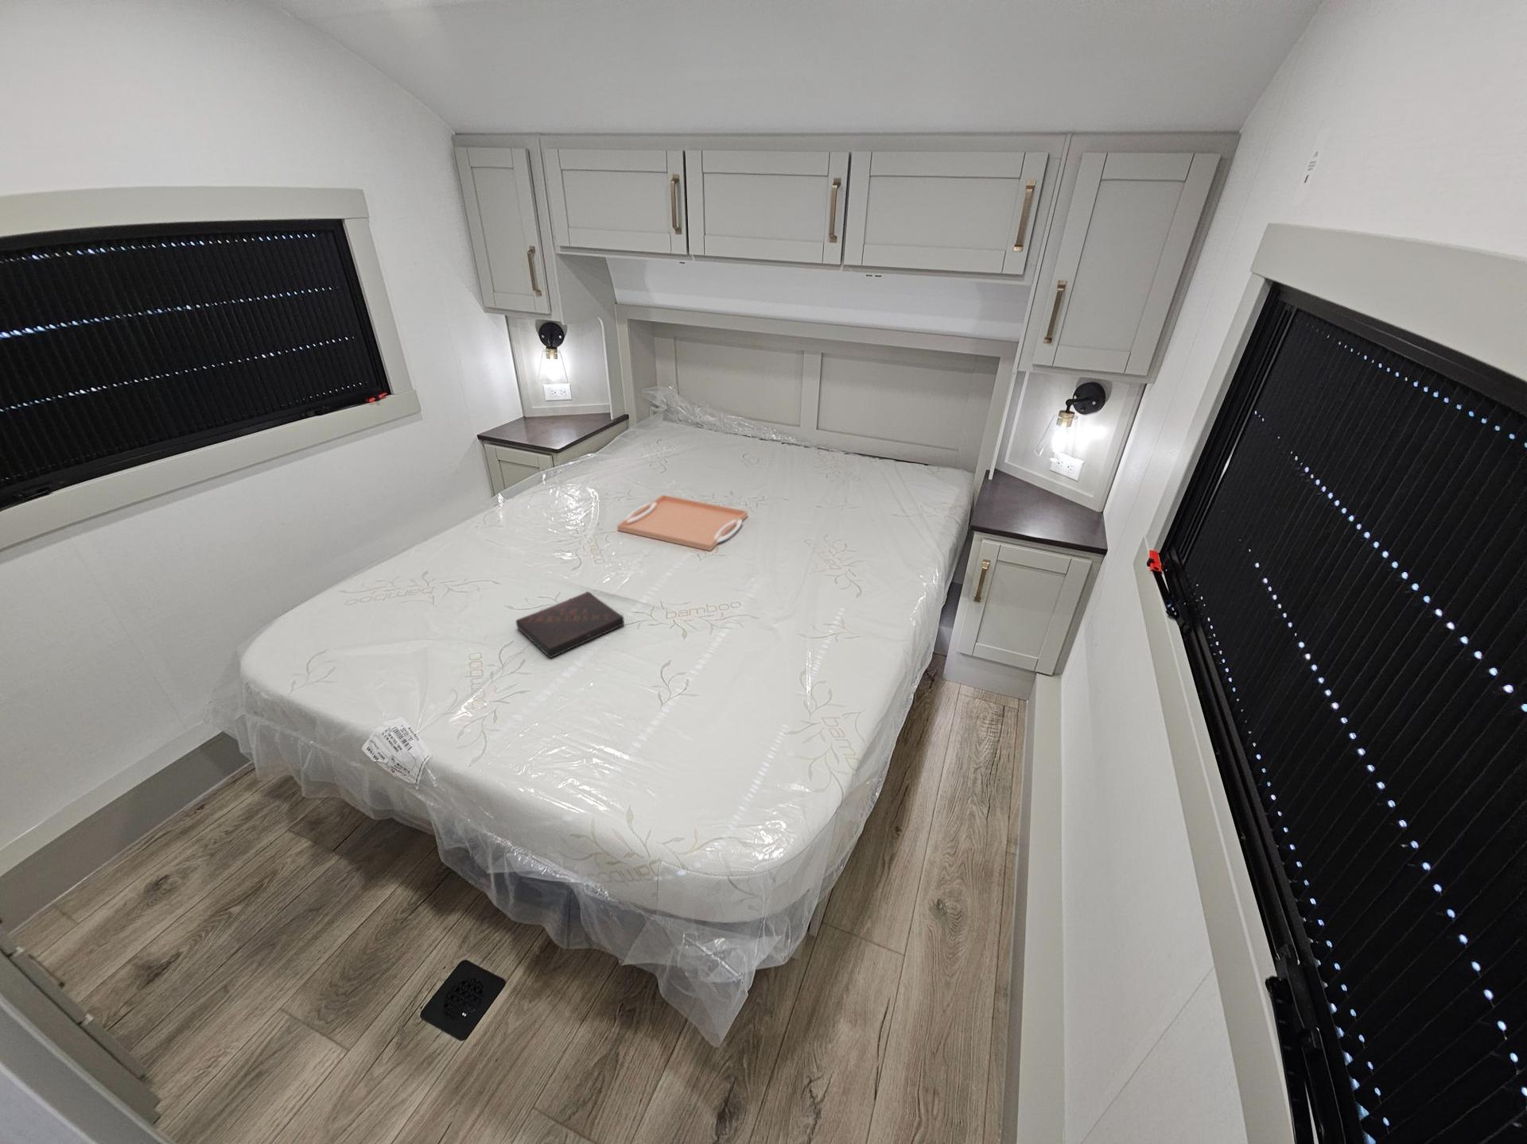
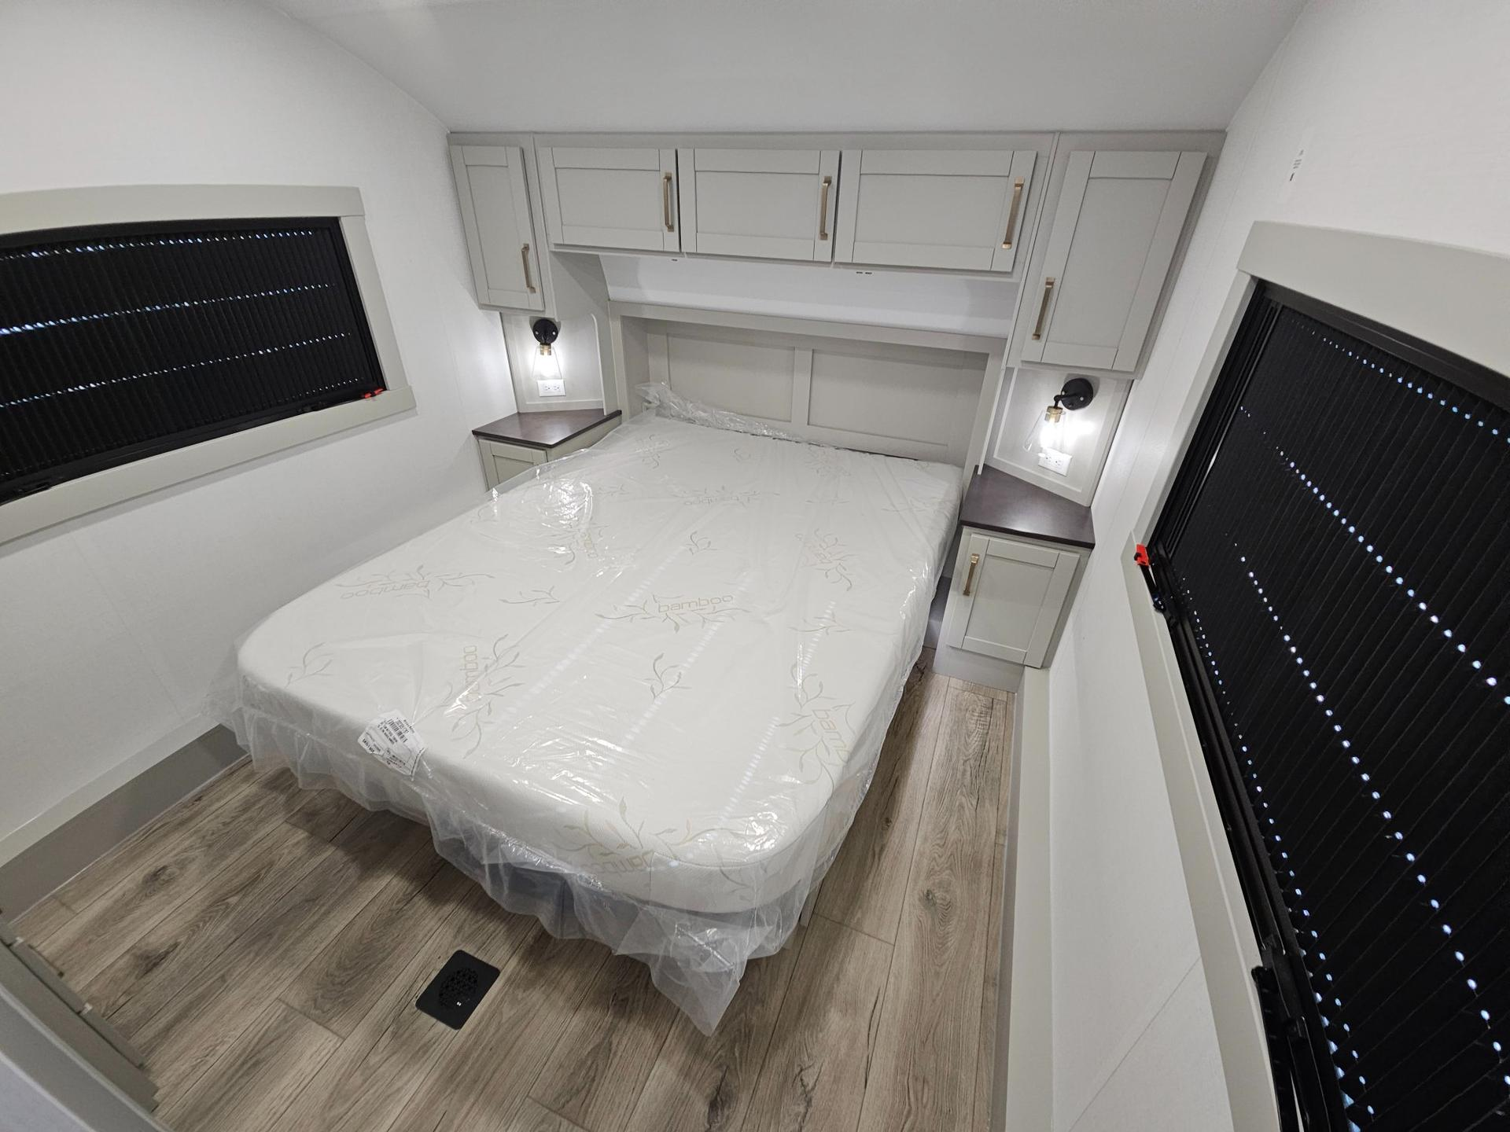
- book [516,591,625,659]
- serving tray [617,494,748,552]
